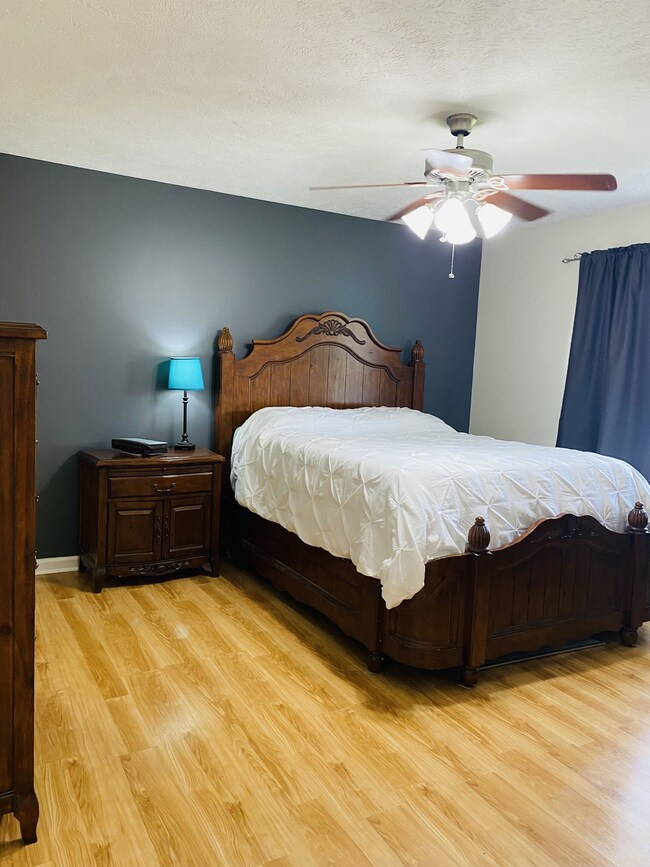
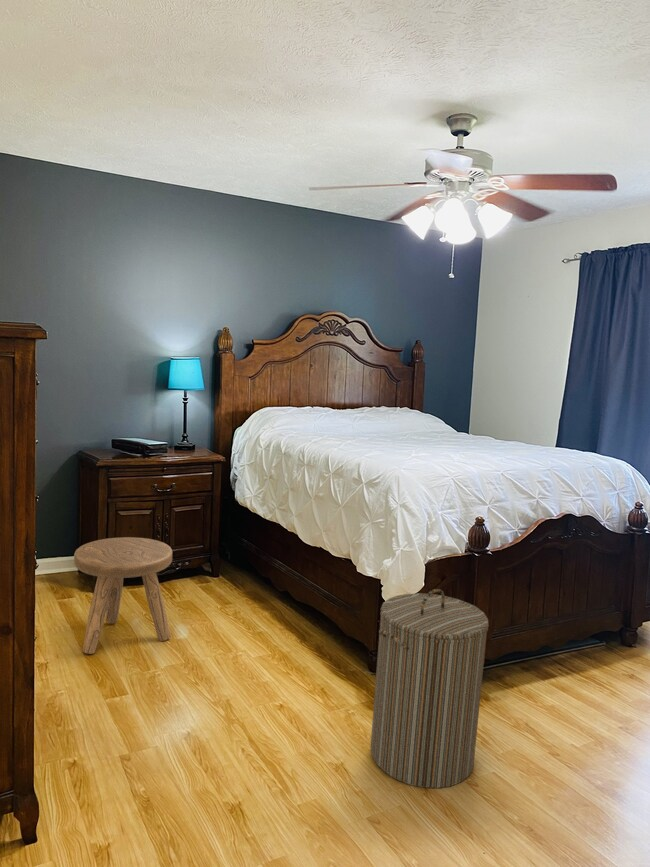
+ stool [73,536,173,655]
+ laundry hamper [370,588,489,789]
